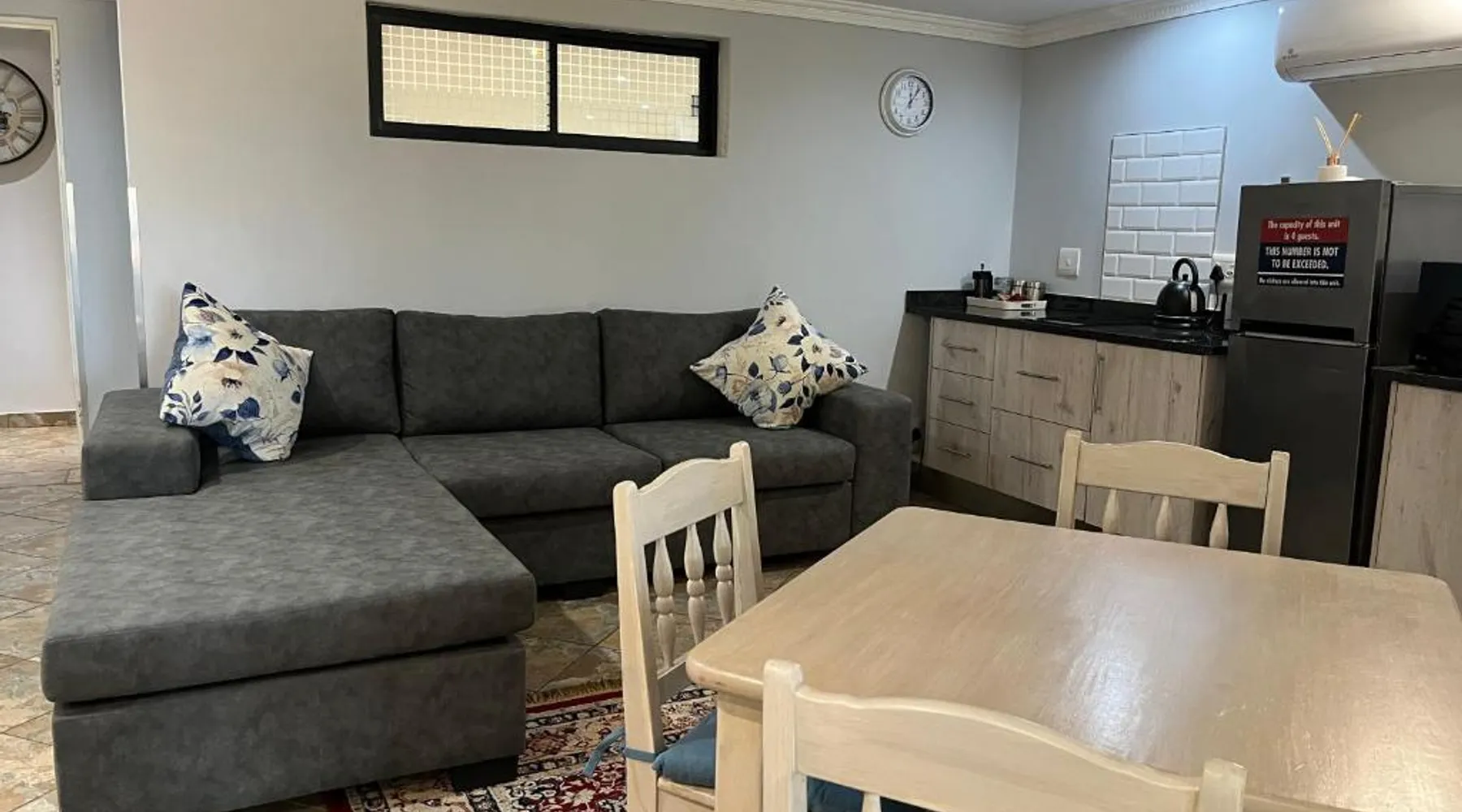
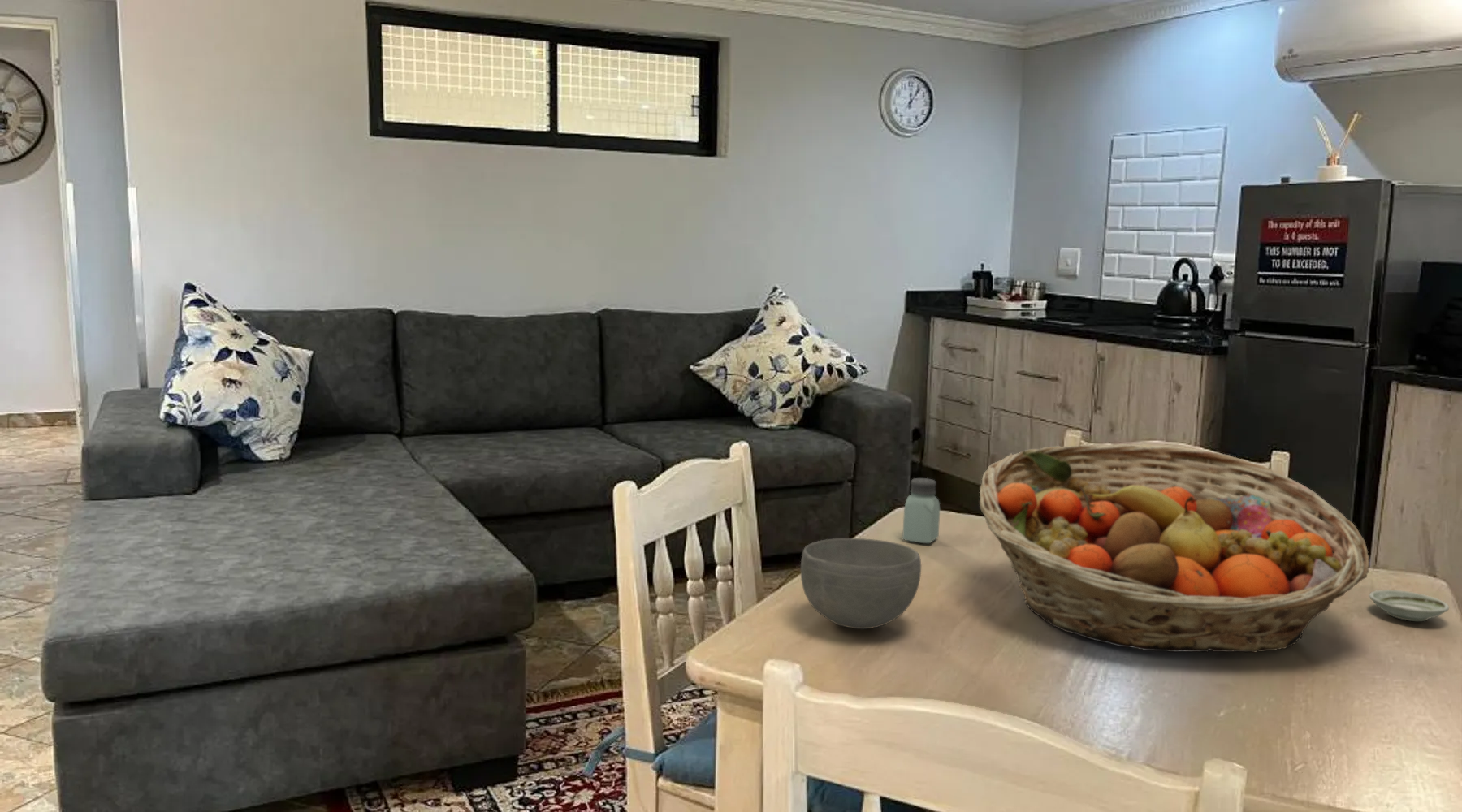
+ saltshaker [902,477,941,544]
+ fruit basket [979,443,1370,653]
+ bowl [800,538,922,630]
+ saucer [1369,589,1450,622]
